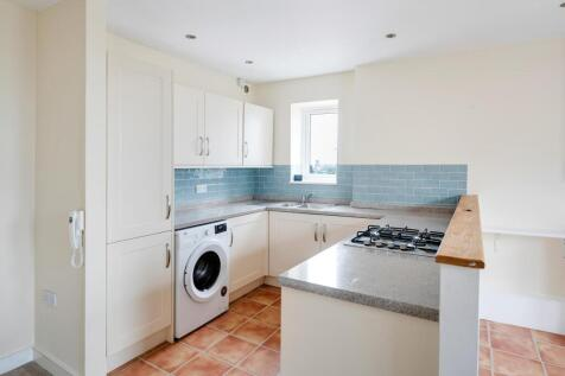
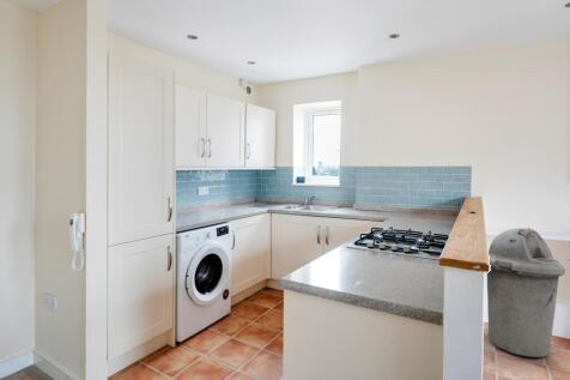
+ trash can [486,227,566,358]
